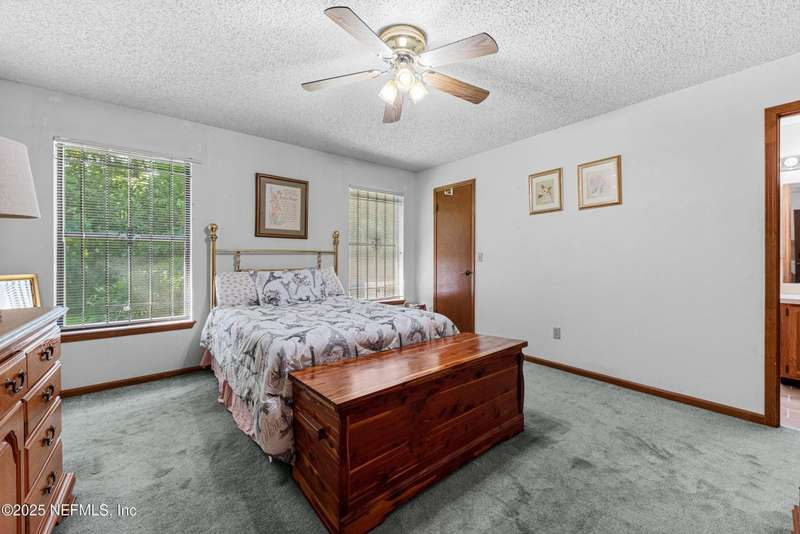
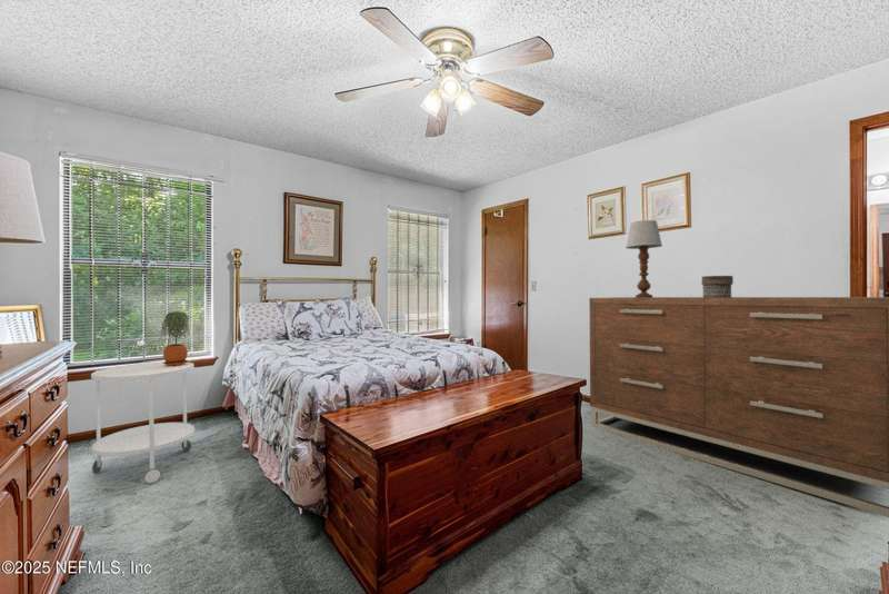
+ dresser [588,296,889,518]
+ potted plant [158,310,189,366]
+ decorative box [701,275,735,298]
+ table lamp [625,219,663,298]
+ side table [90,360,196,484]
